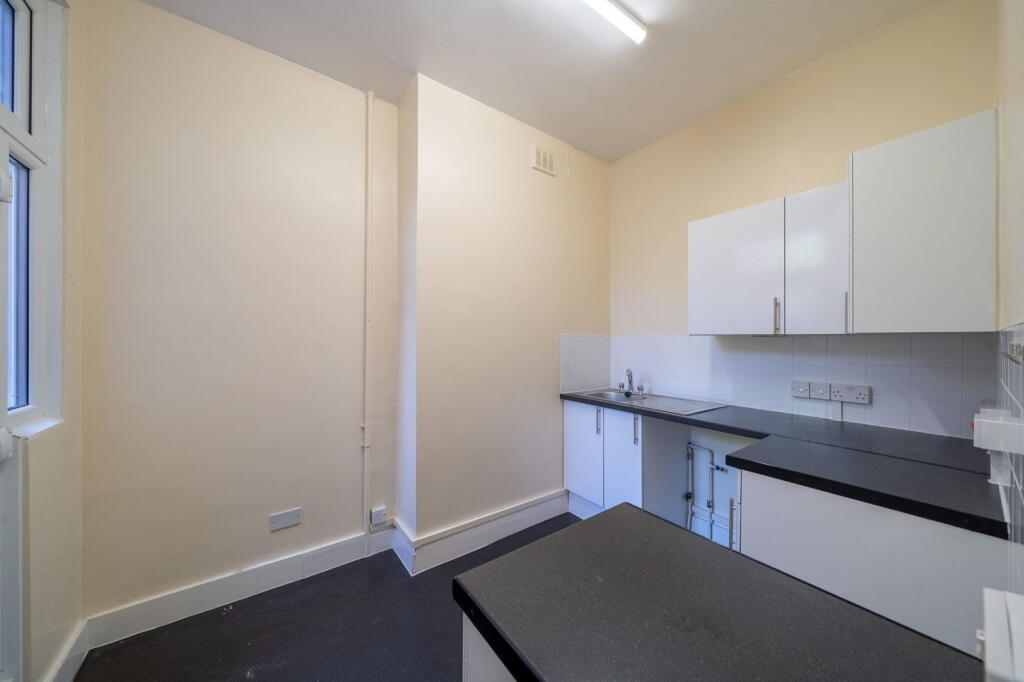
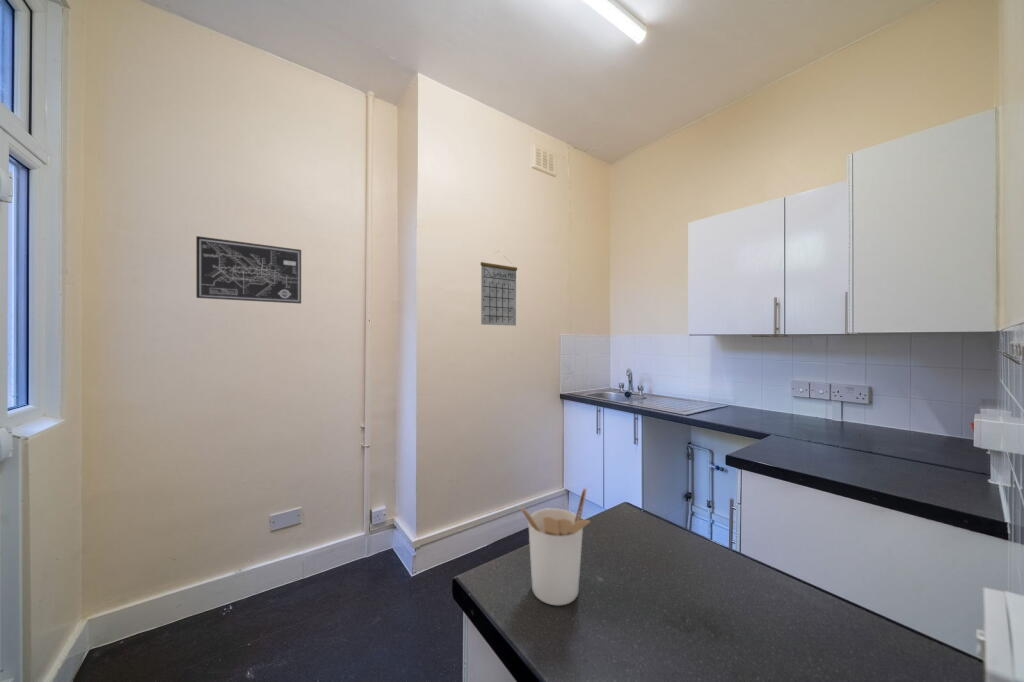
+ calendar [480,250,518,327]
+ wall art [195,235,302,305]
+ utensil holder [517,486,591,606]
